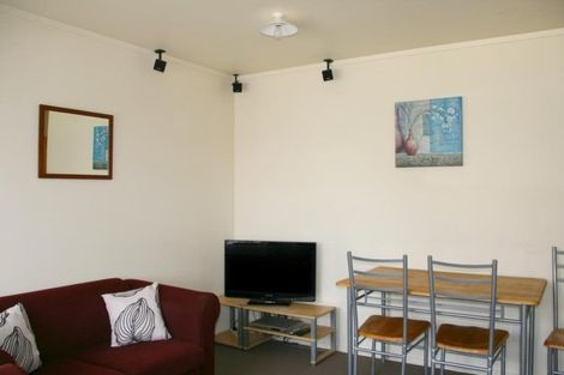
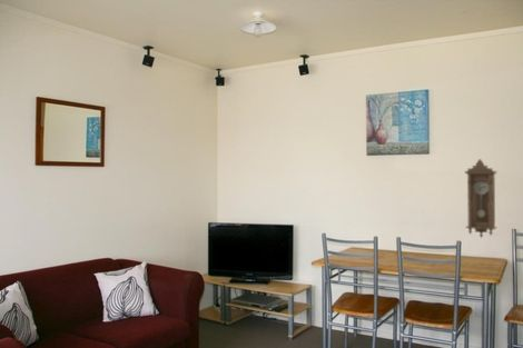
+ pendulum clock [464,158,499,239]
